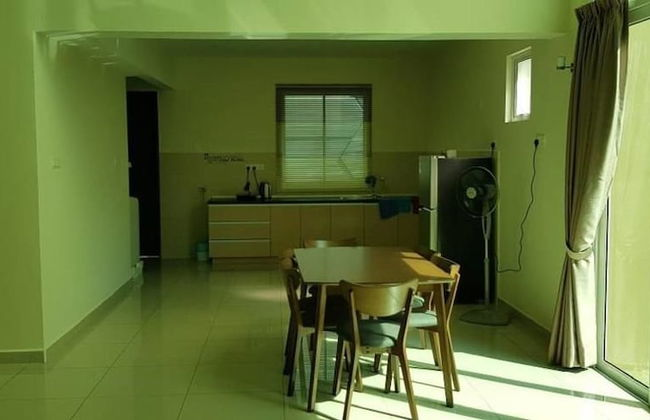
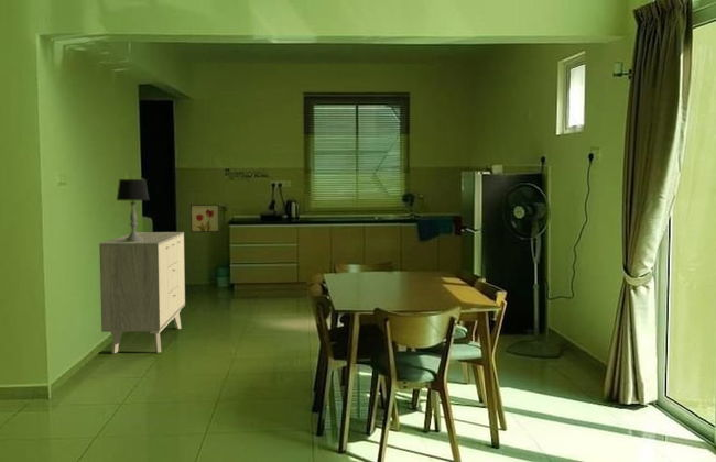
+ table lamp [116,178,150,242]
+ sideboard [98,231,186,354]
+ wall art [189,204,220,233]
